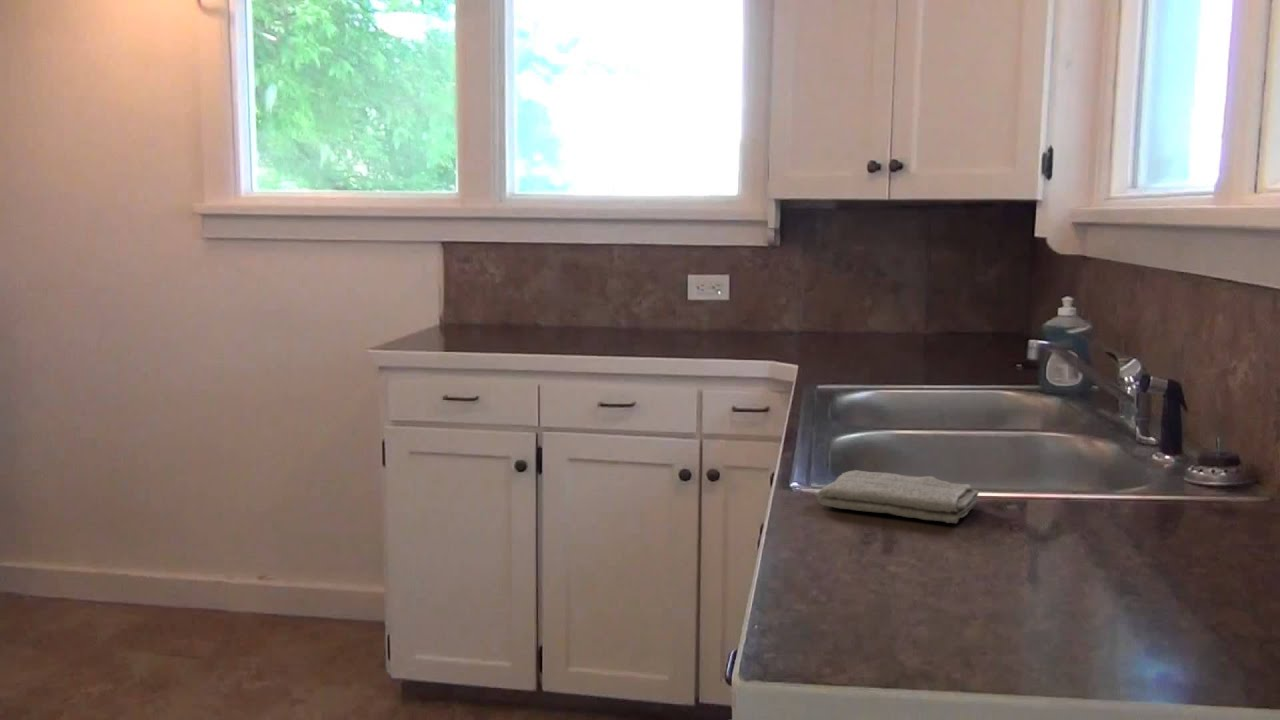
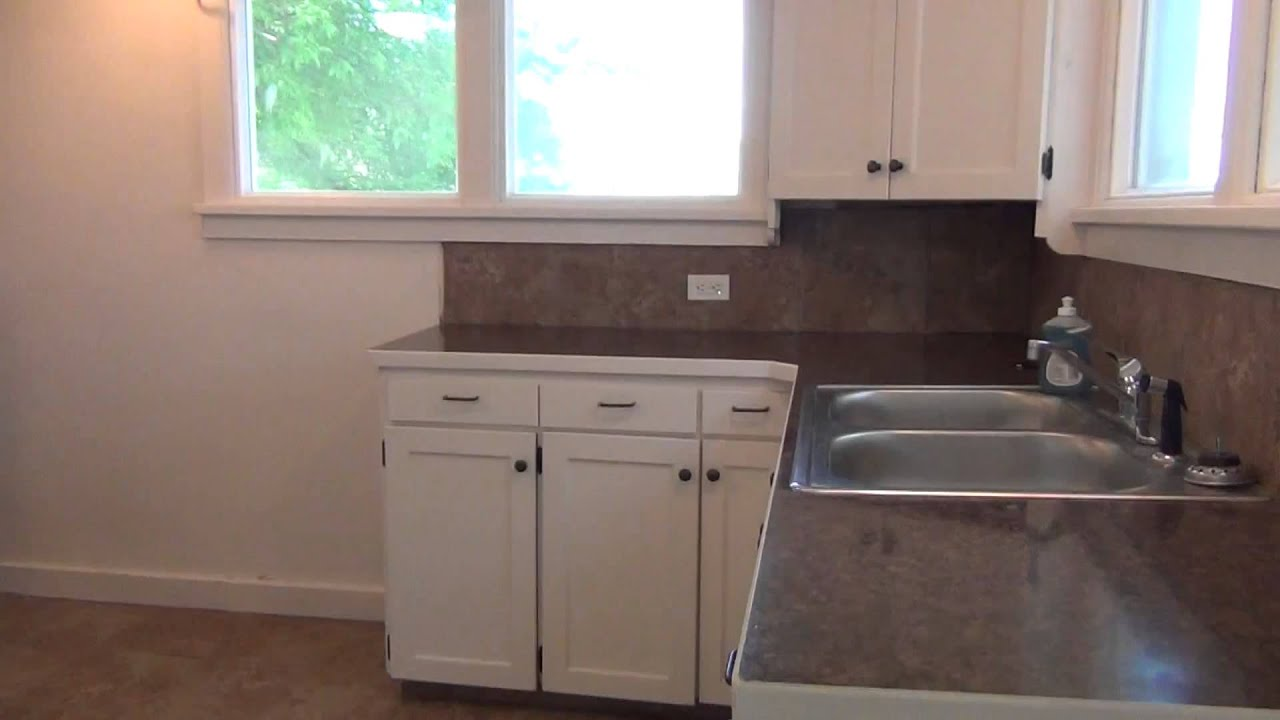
- washcloth [816,469,980,524]
